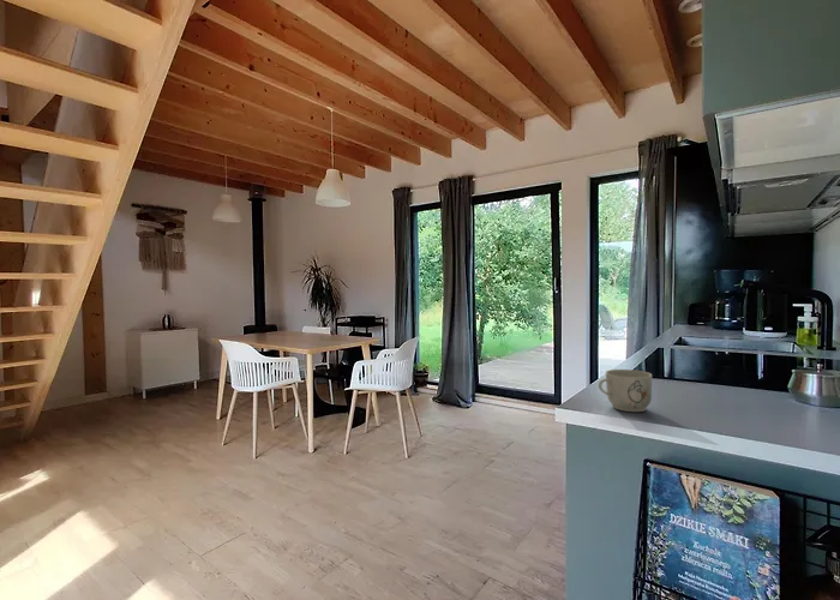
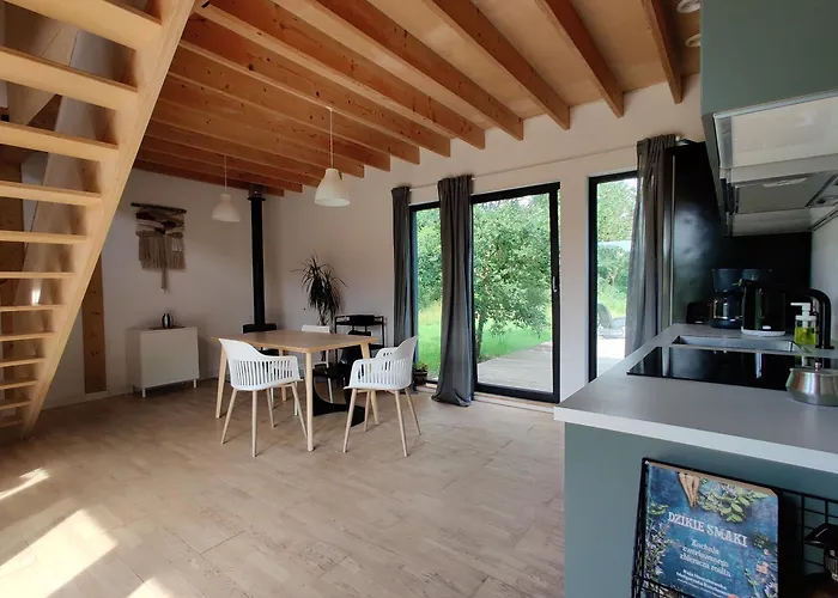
- mug [598,368,653,413]
